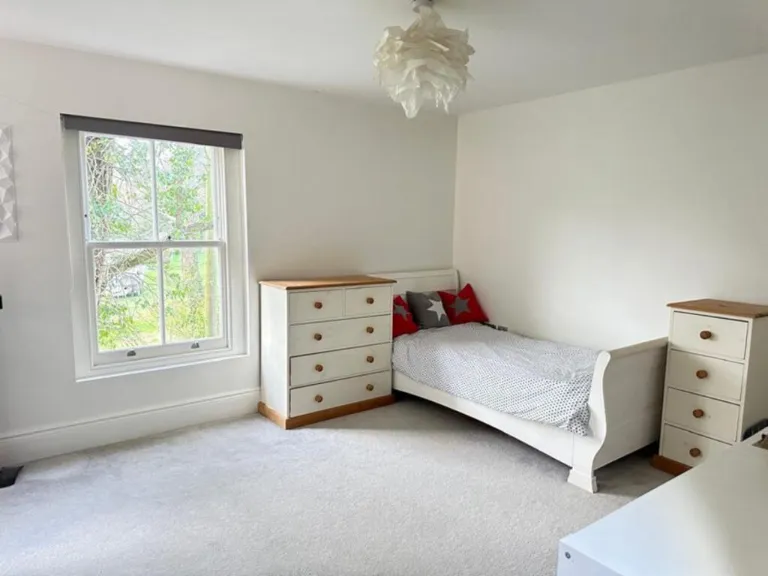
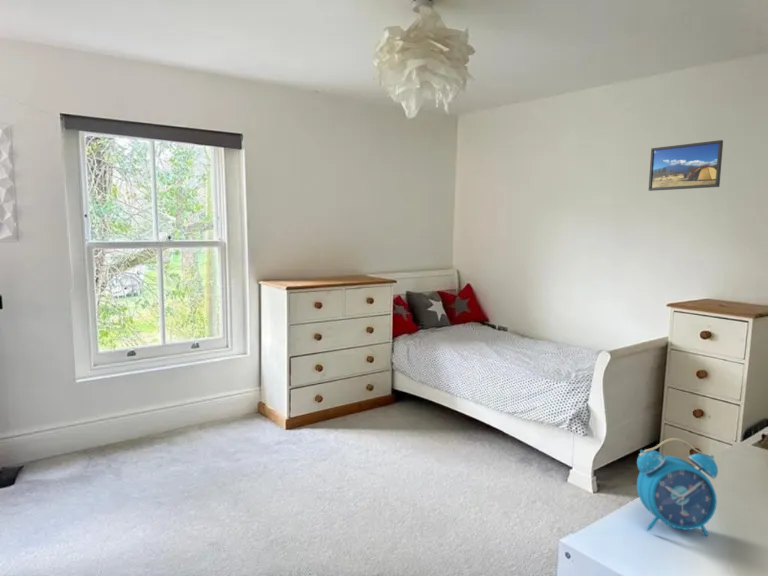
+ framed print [648,139,724,192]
+ alarm clock [636,437,719,537]
